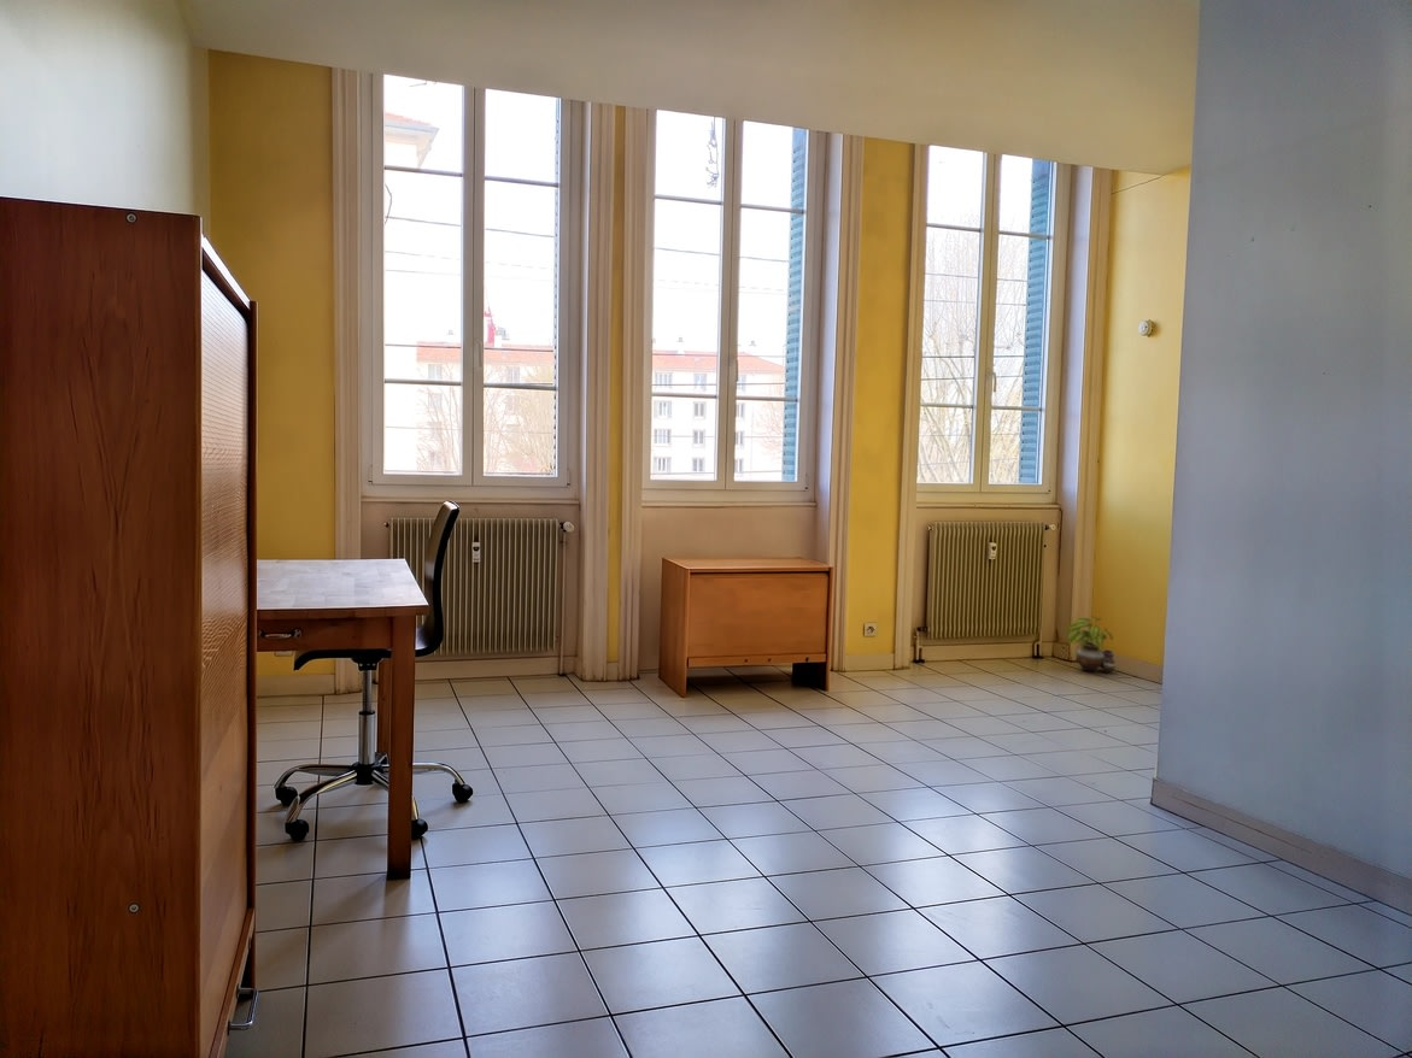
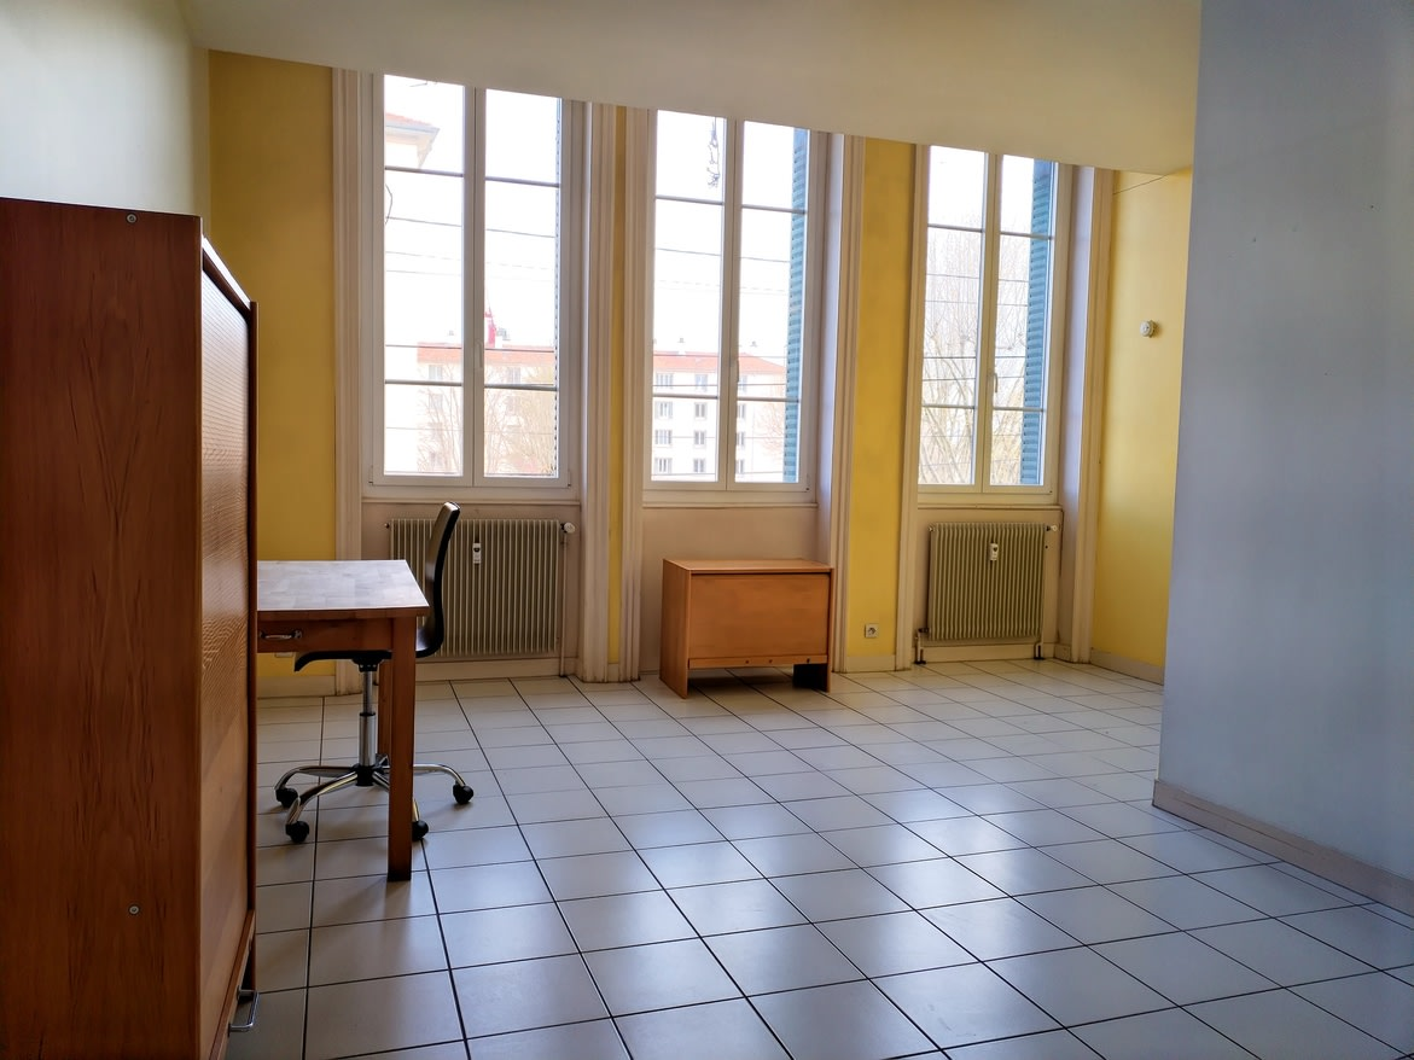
- potted plant [1067,615,1118,674]
